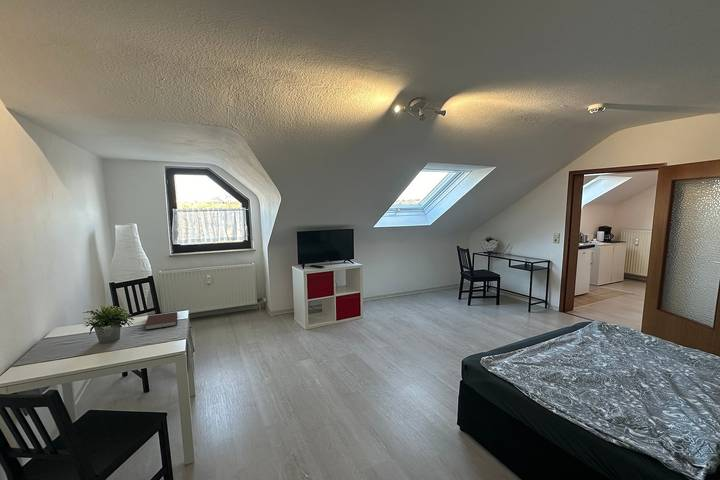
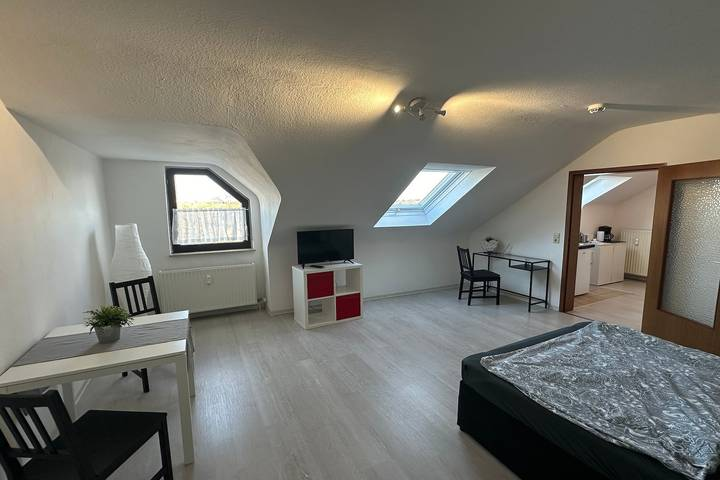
- notebook [144,311,178,331]
